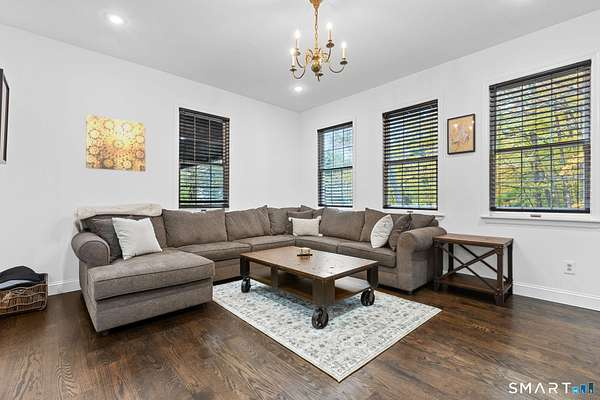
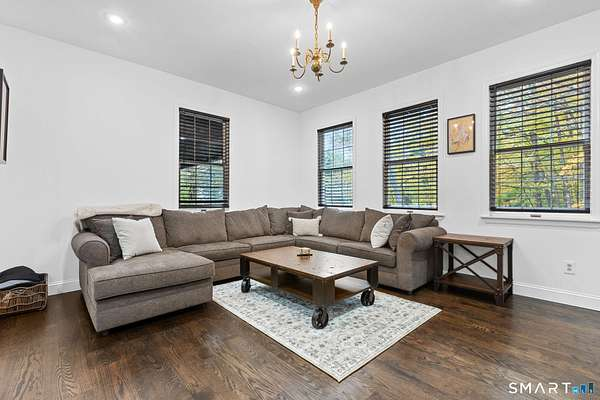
- wall art [85,114,146,172]
